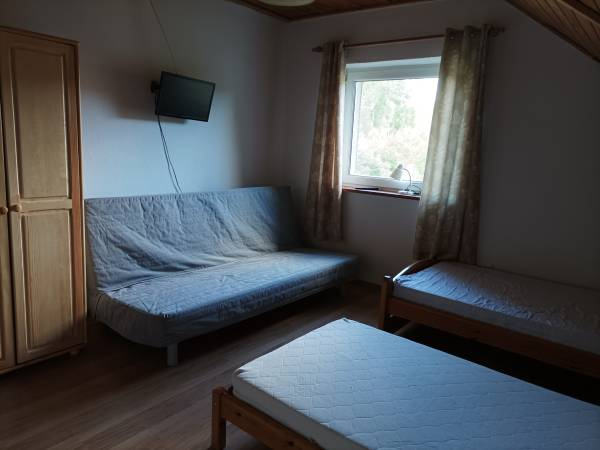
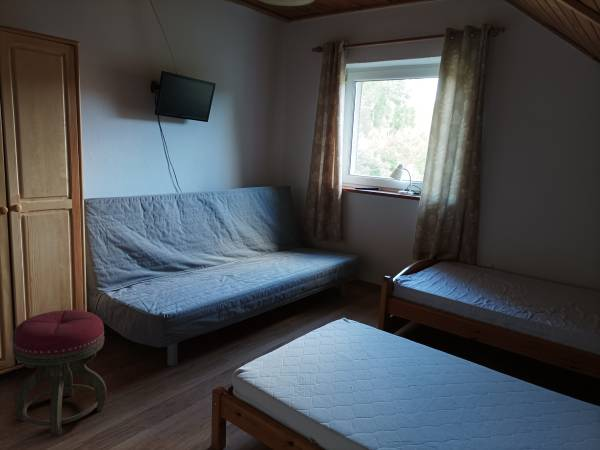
+ stool [12,309,107,437]
